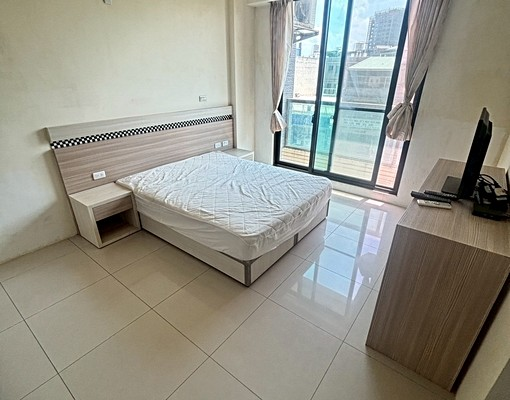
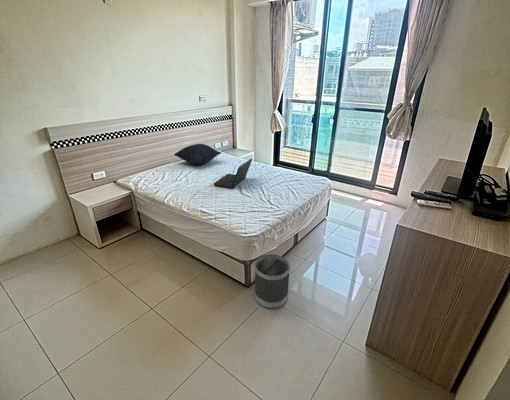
+ pillow [173,143,222,166]
+ wastebasket [253,253,291,310]
+ laptop [213,157,253,190]
